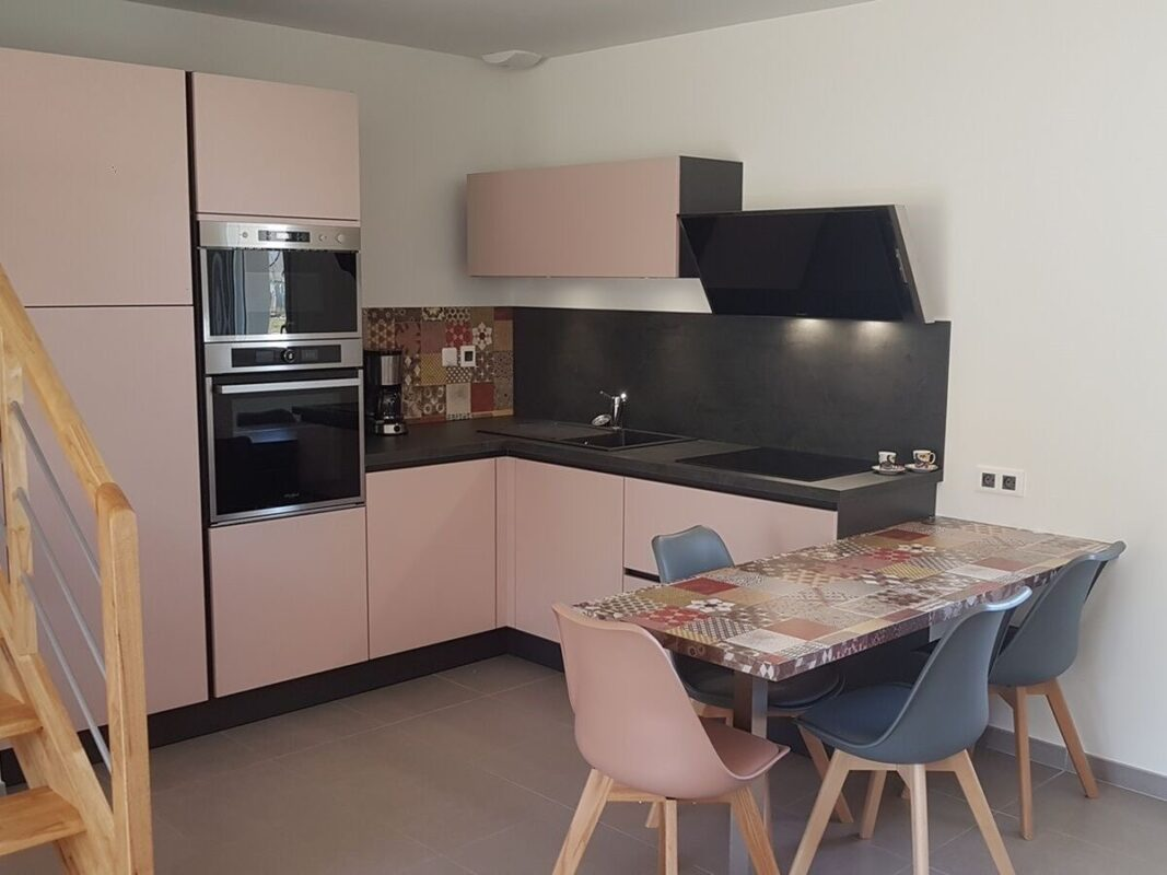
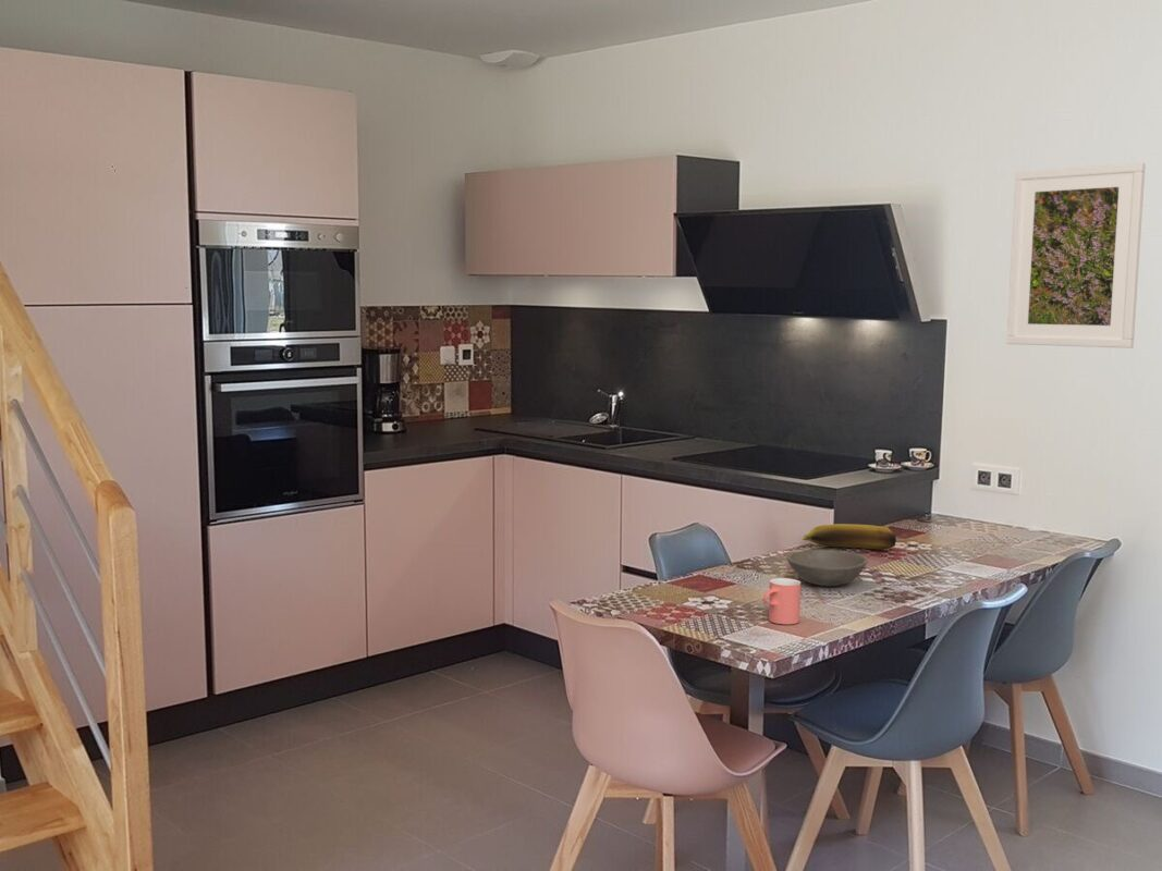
+ cup [762,577,802,625]
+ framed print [1005,161,1147,349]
+ banana [800,523,897,550]
+ soup bowl [785,549,869,587]
